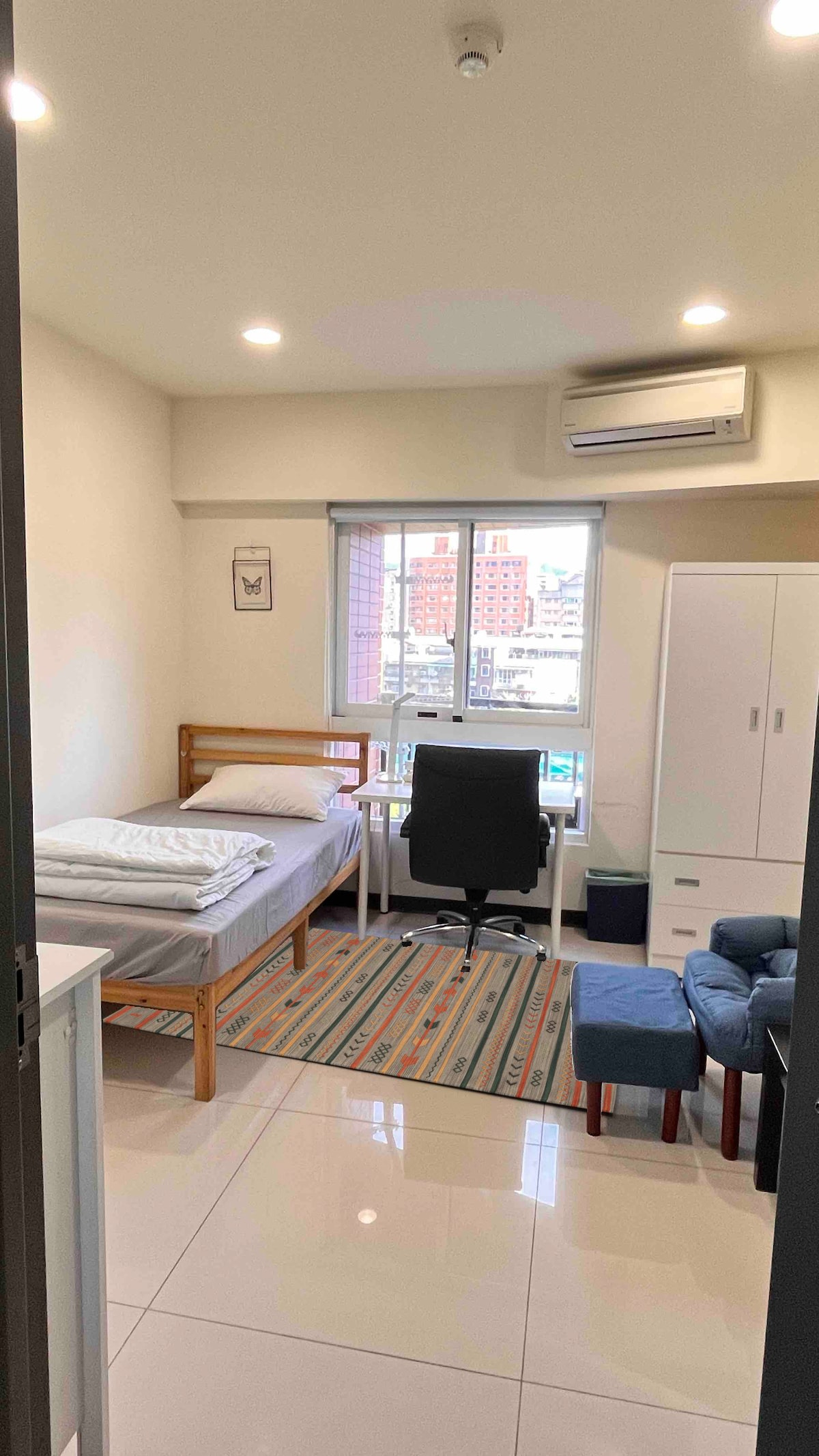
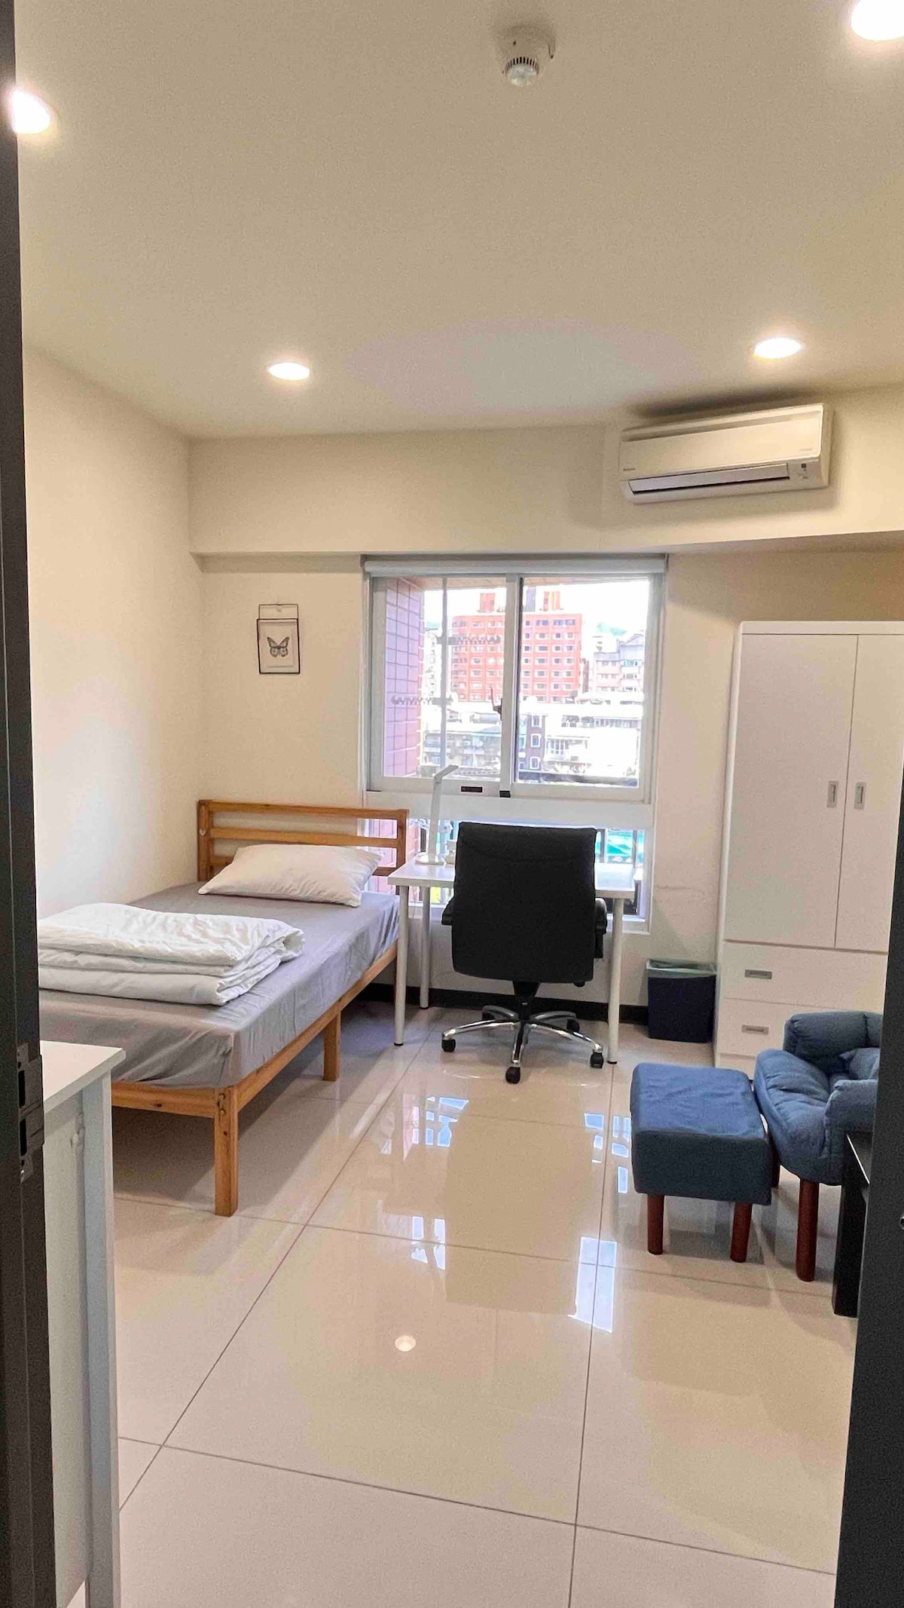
- rug [102,926,618,1113]
